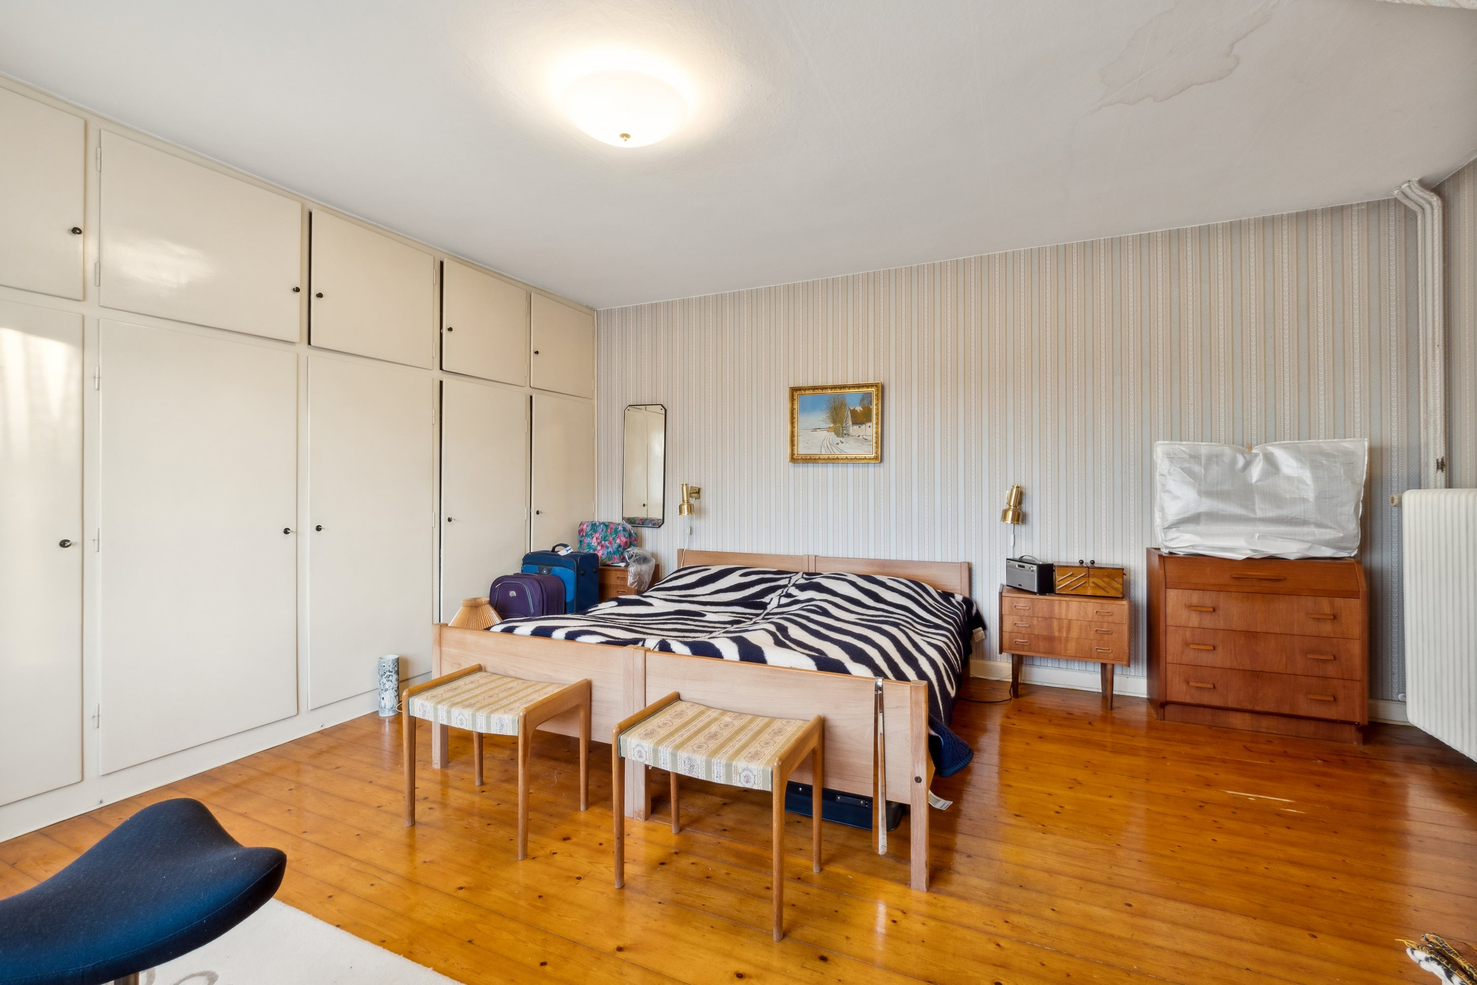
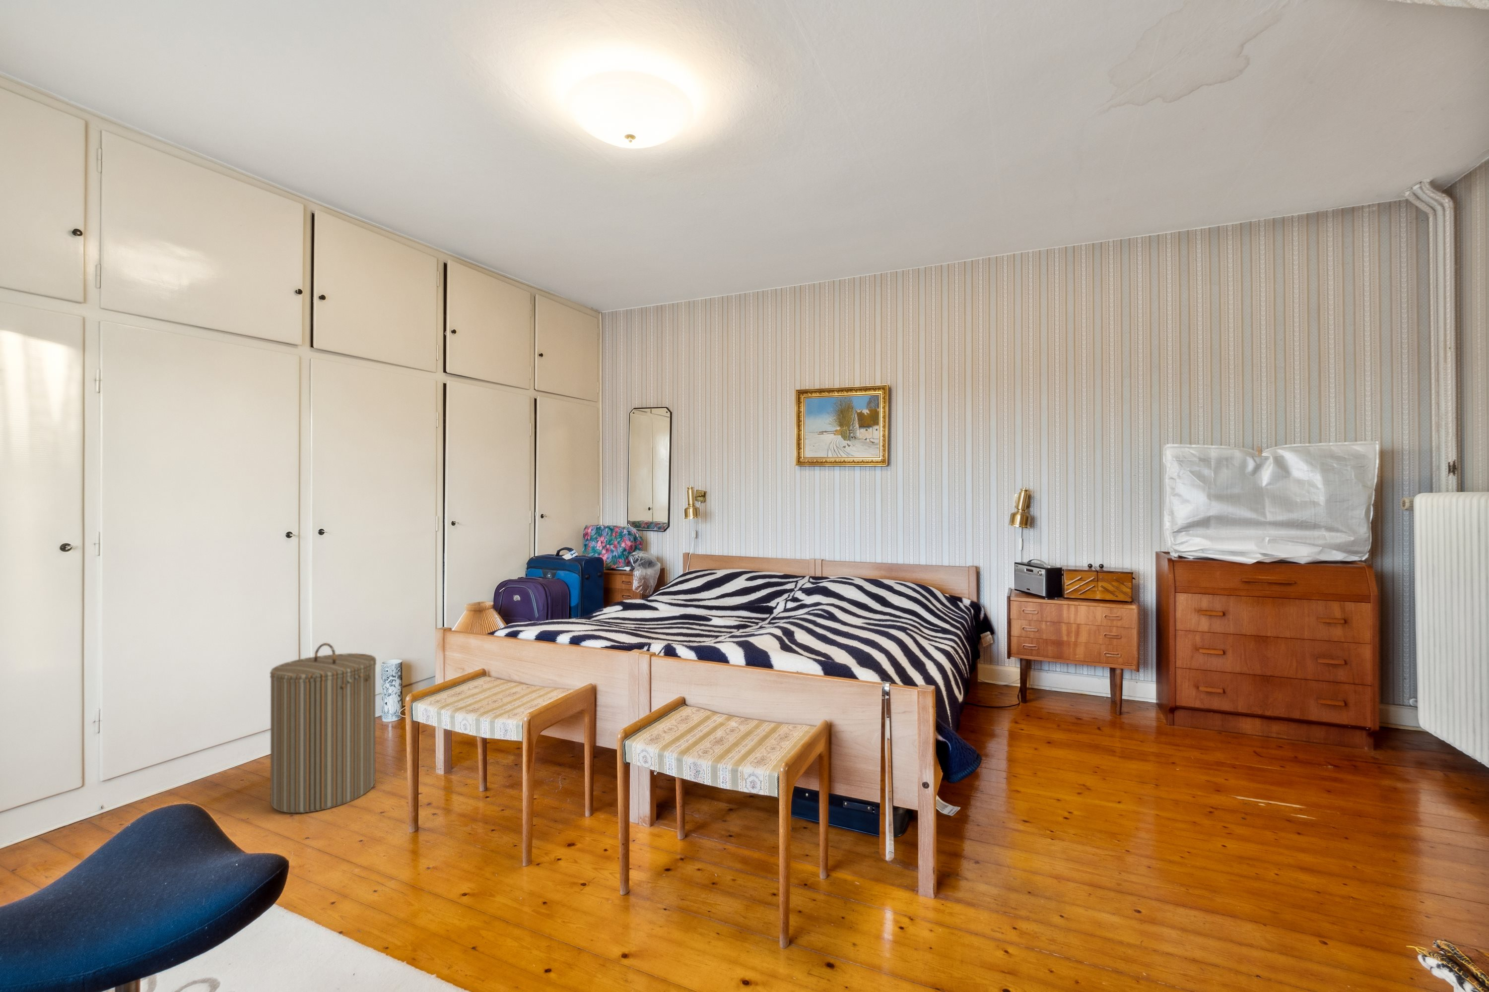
+ laundry hamper [269,642,377,814]
